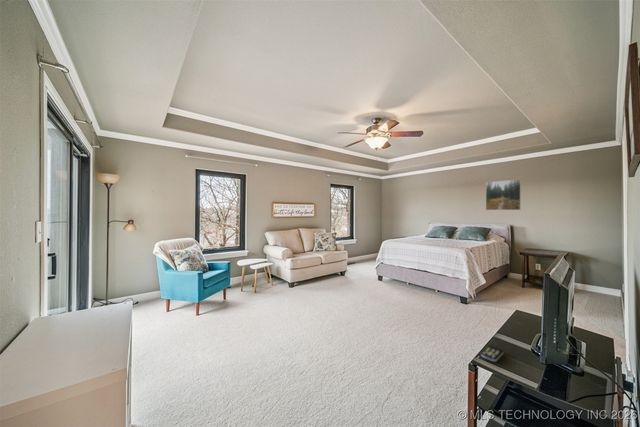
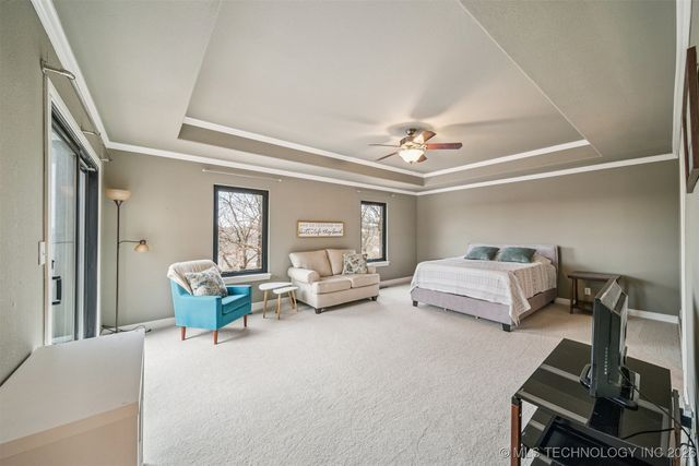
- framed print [485,178,522,211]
- remote control [480,344,504,363]
